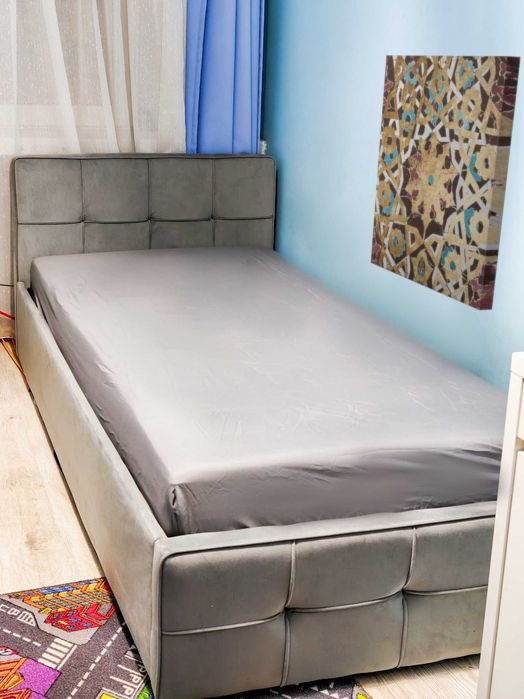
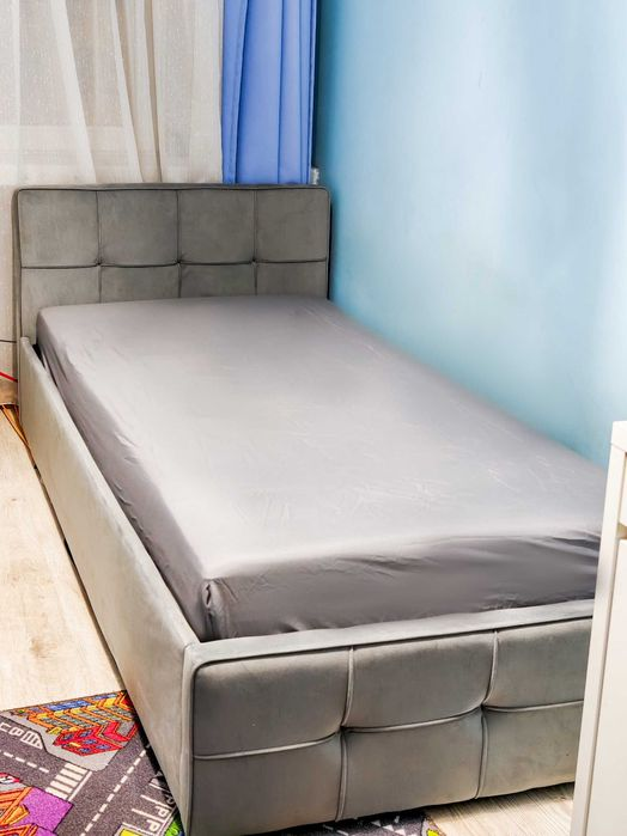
- wall art [370,54,522,311]
